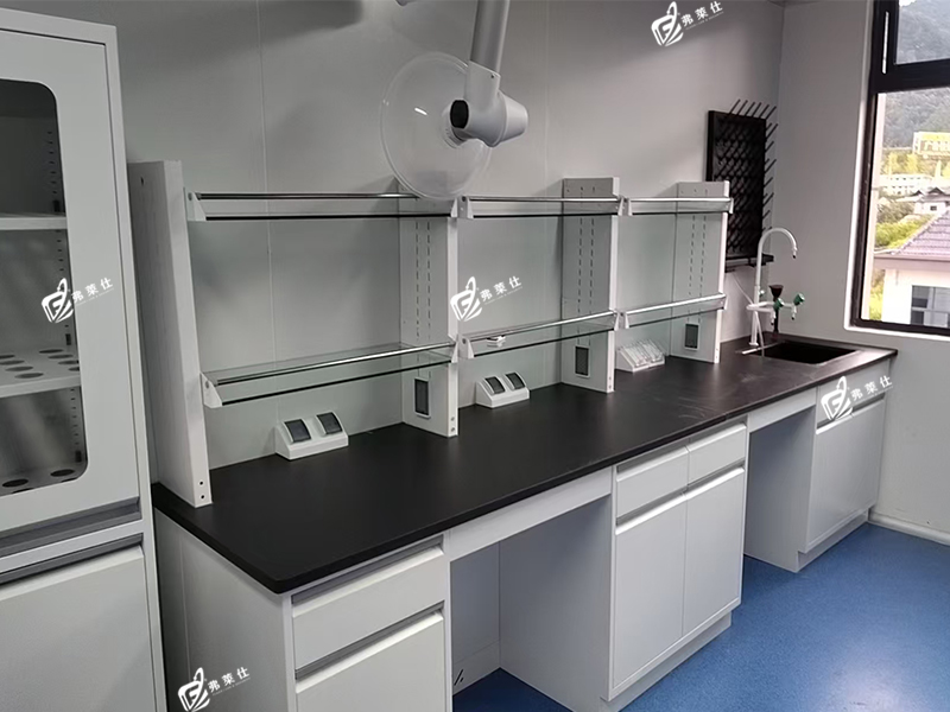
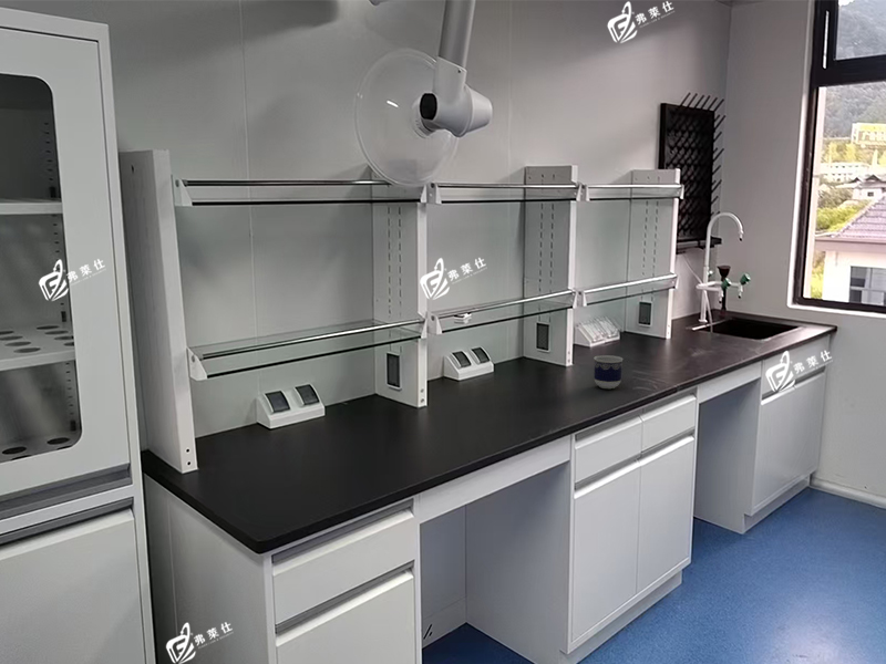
+ cup [593,354,624,390]
